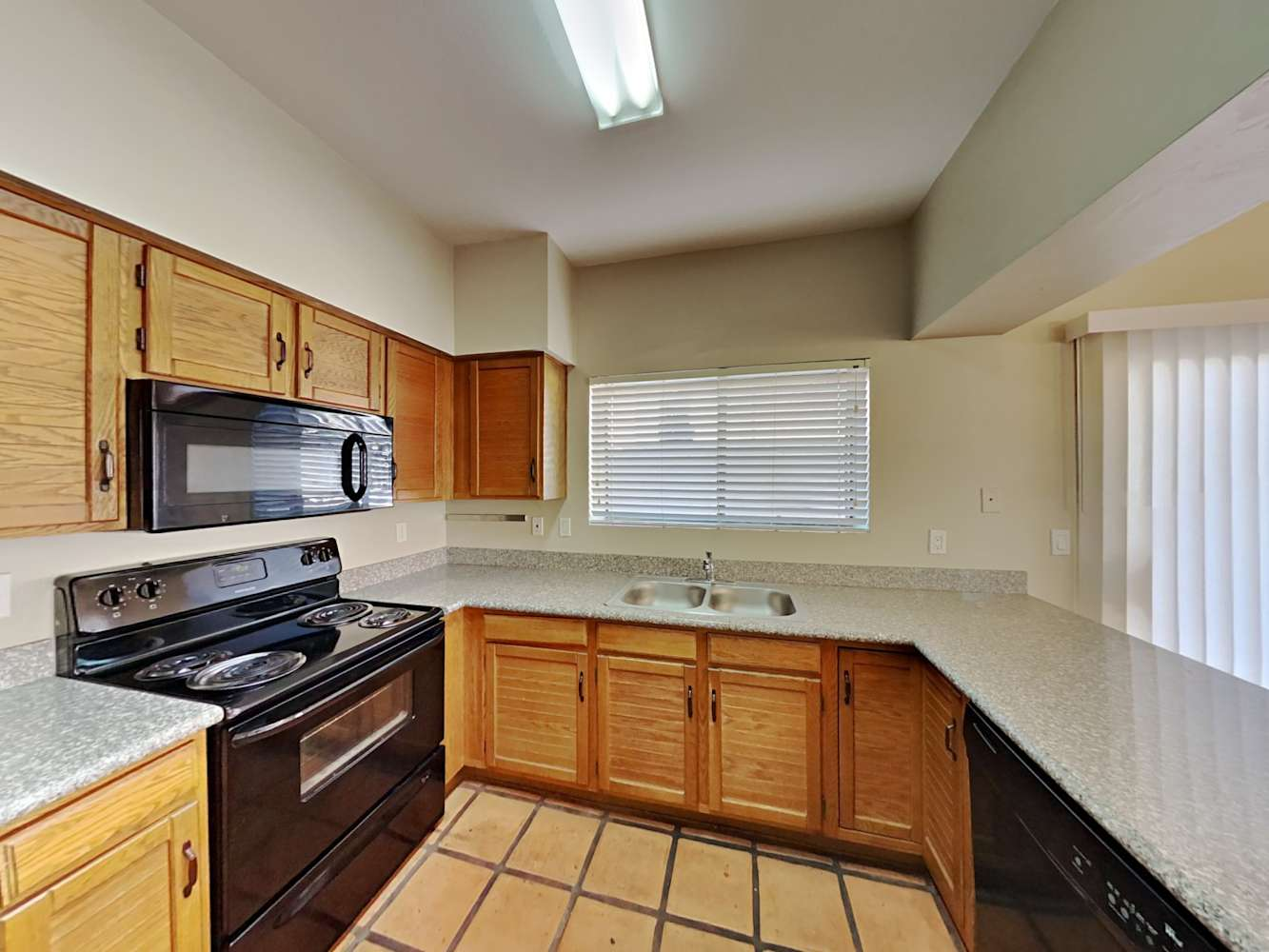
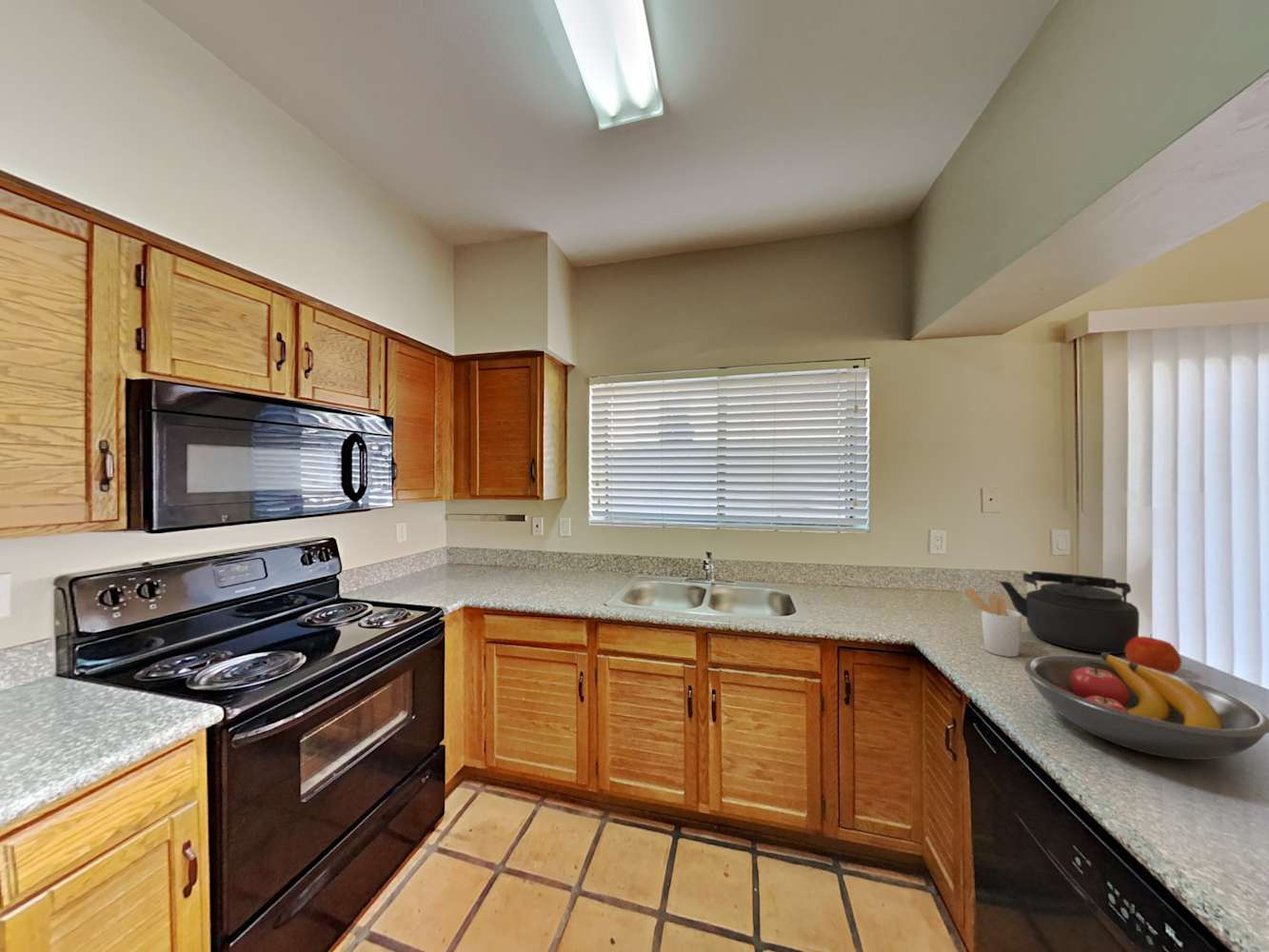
+ apple [1124,633,1182,674]
+ utensil holder [960,587,1023,658]
+ fruit bowl [1023,652,1269,761]
+ kettle [998,570,1140,655]
